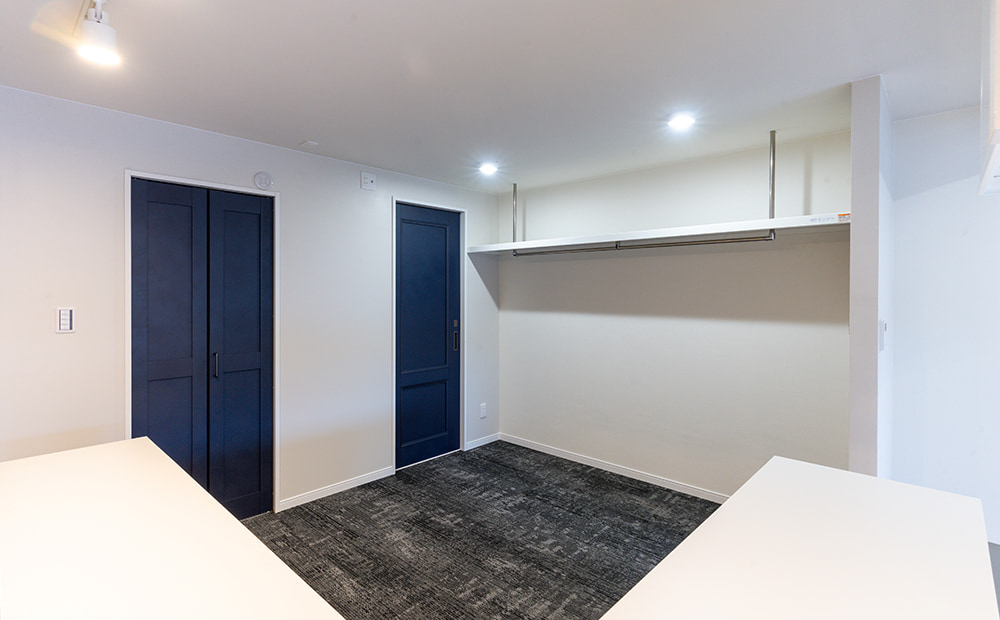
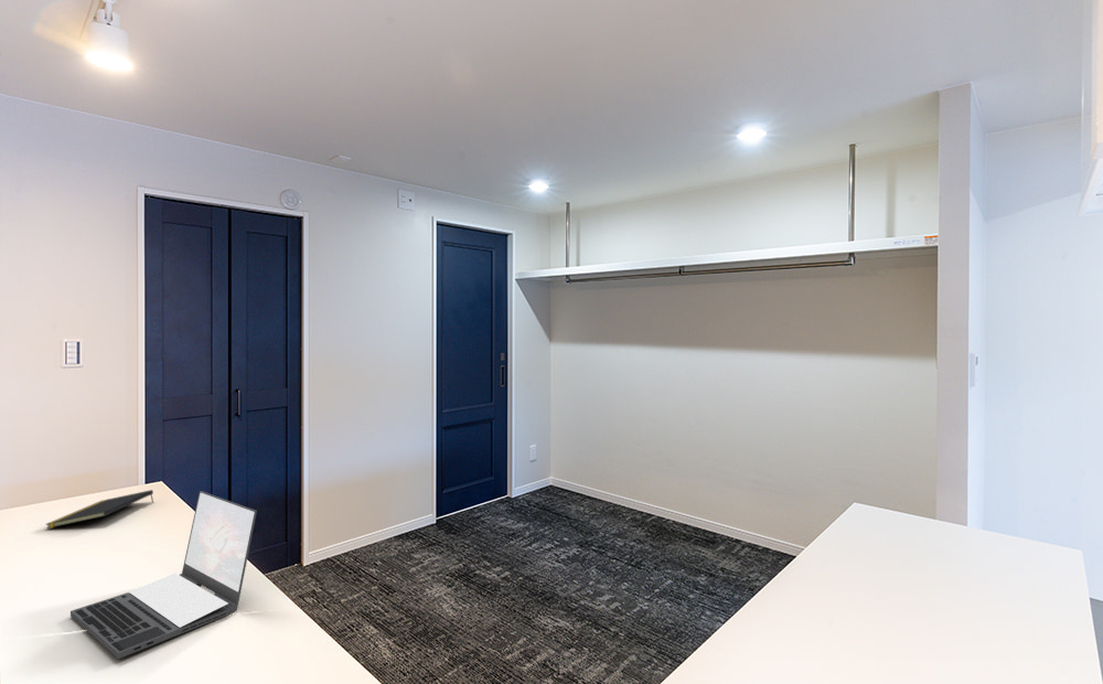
+ laptop [69,490,258,660]
+ notepad [44,489,154,530]
